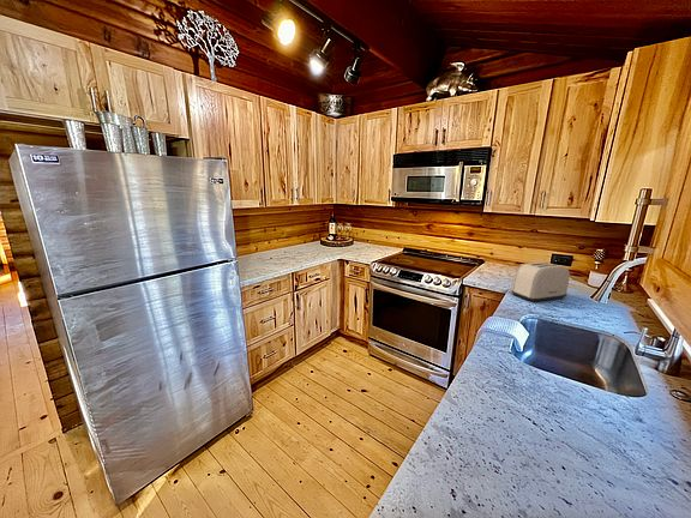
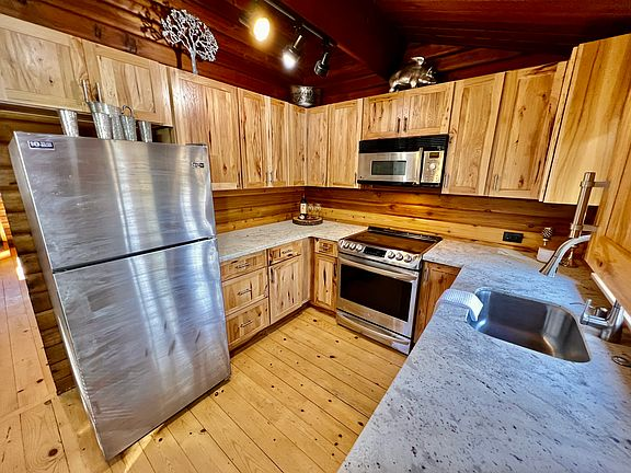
- toaster [510,261,571,303]
